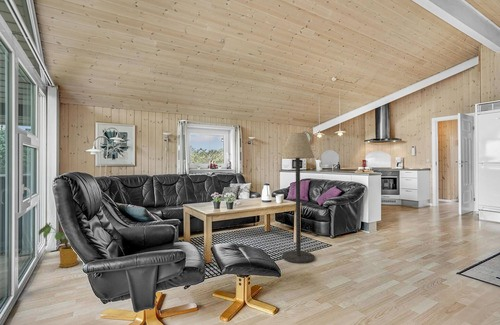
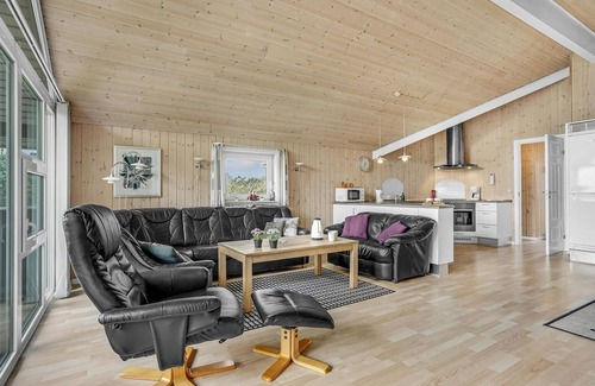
- floor lamp [280,132,316,264]
- house plant [38,222,79,268]
